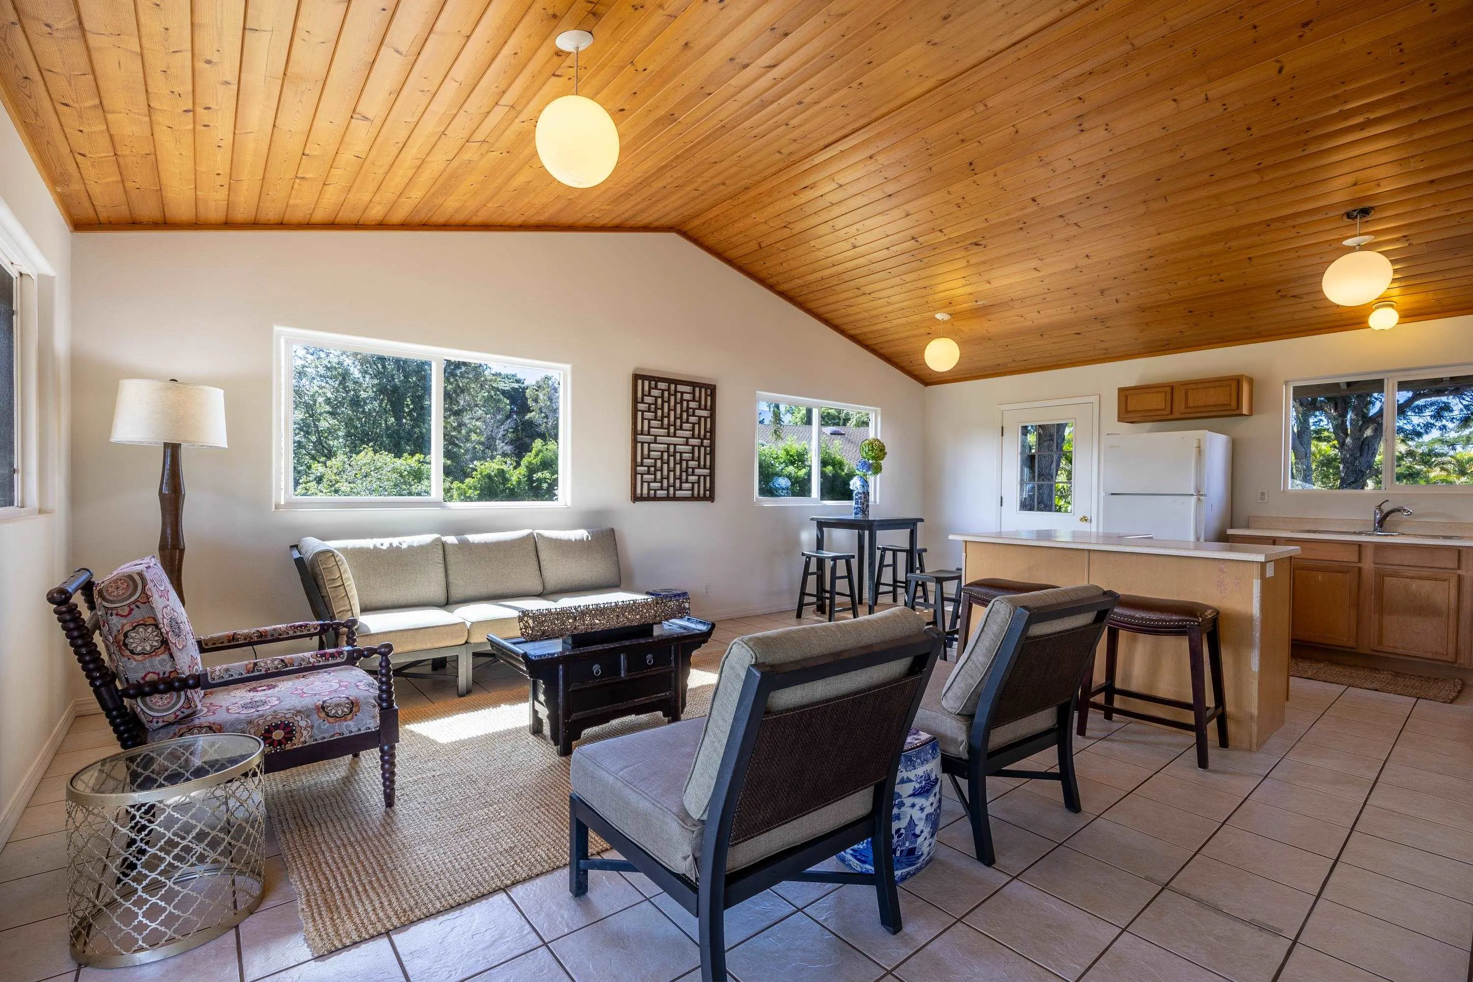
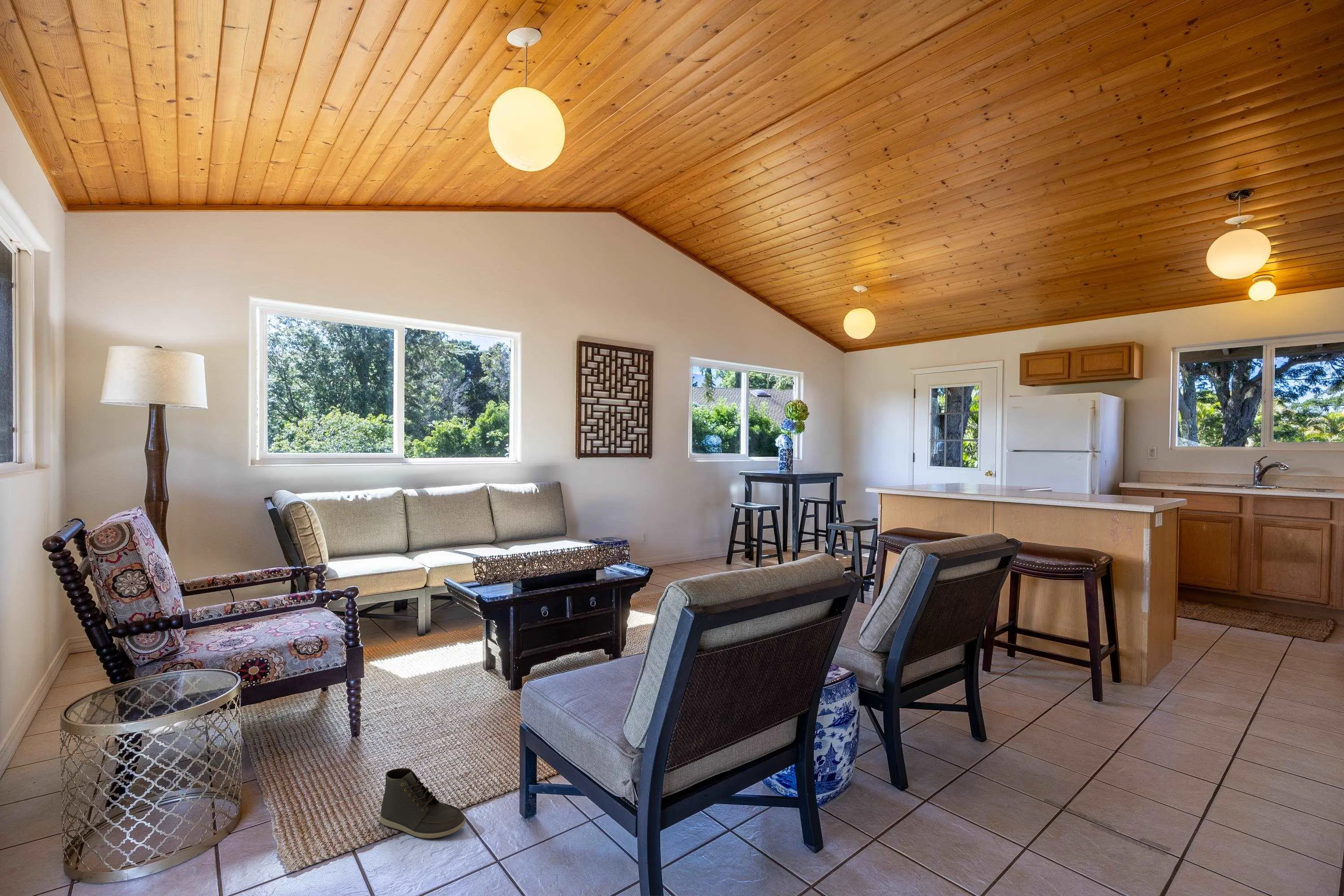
+ sneaker [379,767,466,839]
